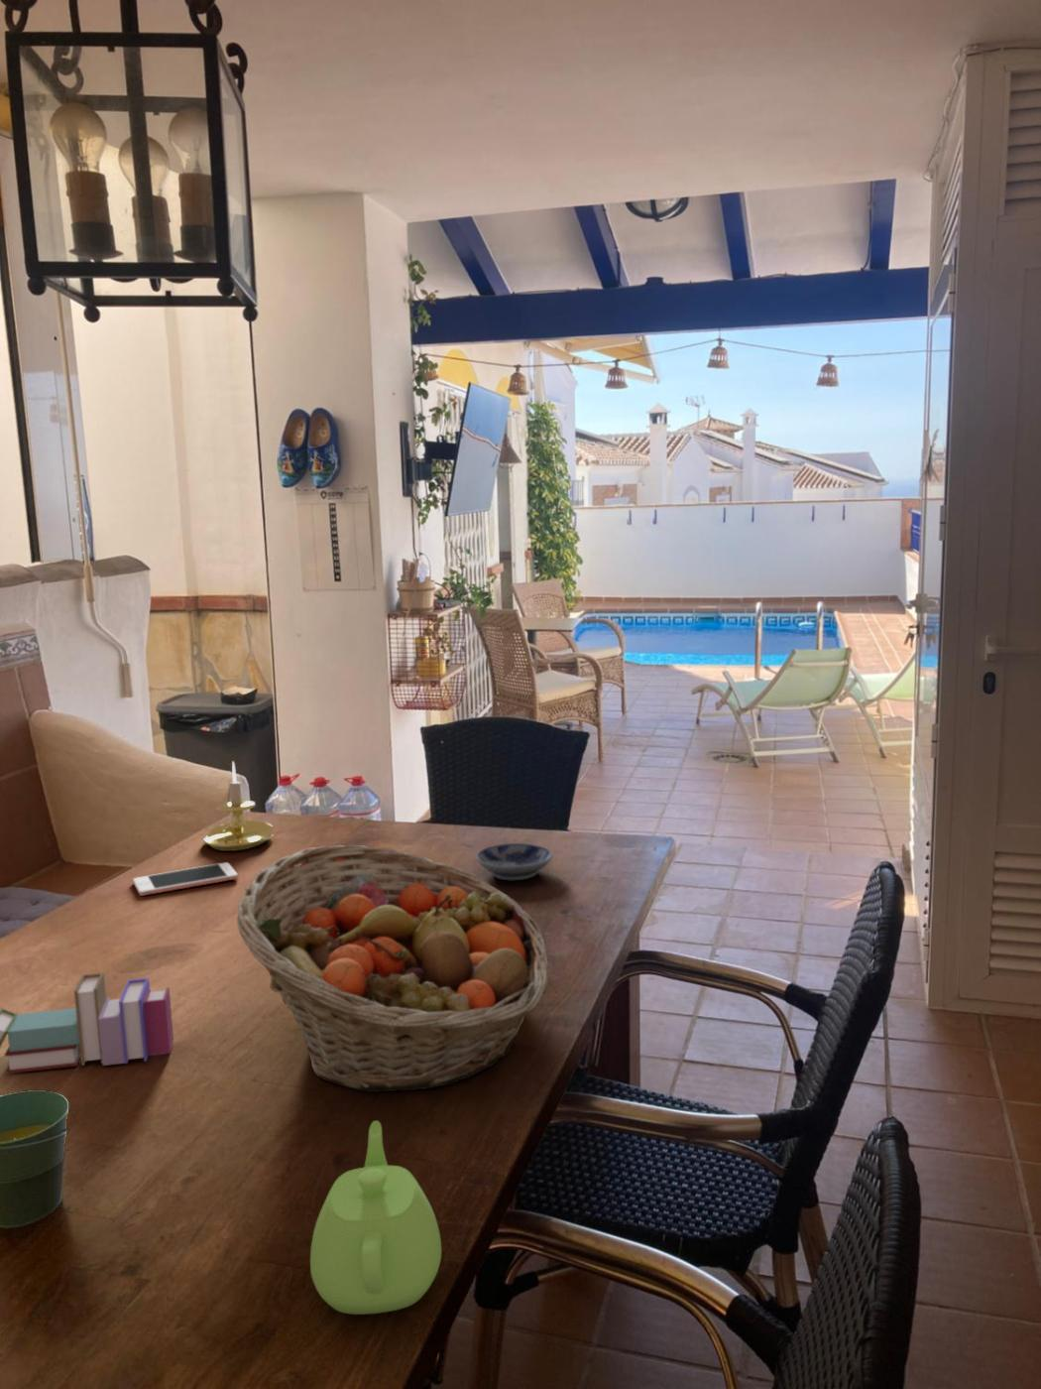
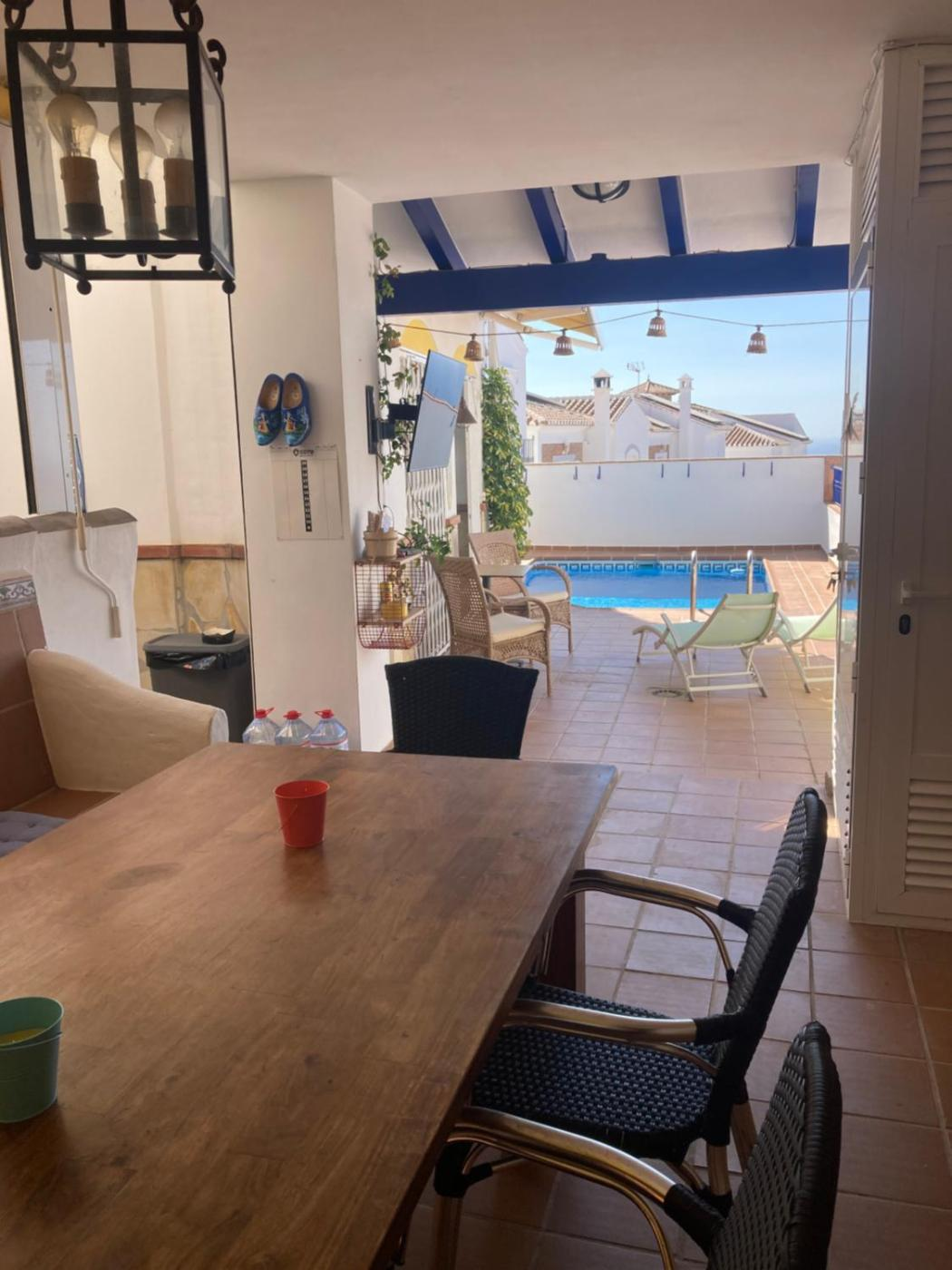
- teapot [309,1120,442,1316]
- cell phone [132,861,239,897]
- fruit basket [236,844,549,1094]
- bowl [475,842,554,882]
- book [0,971,175,1074]
- candle holder [202,760,274,852]
